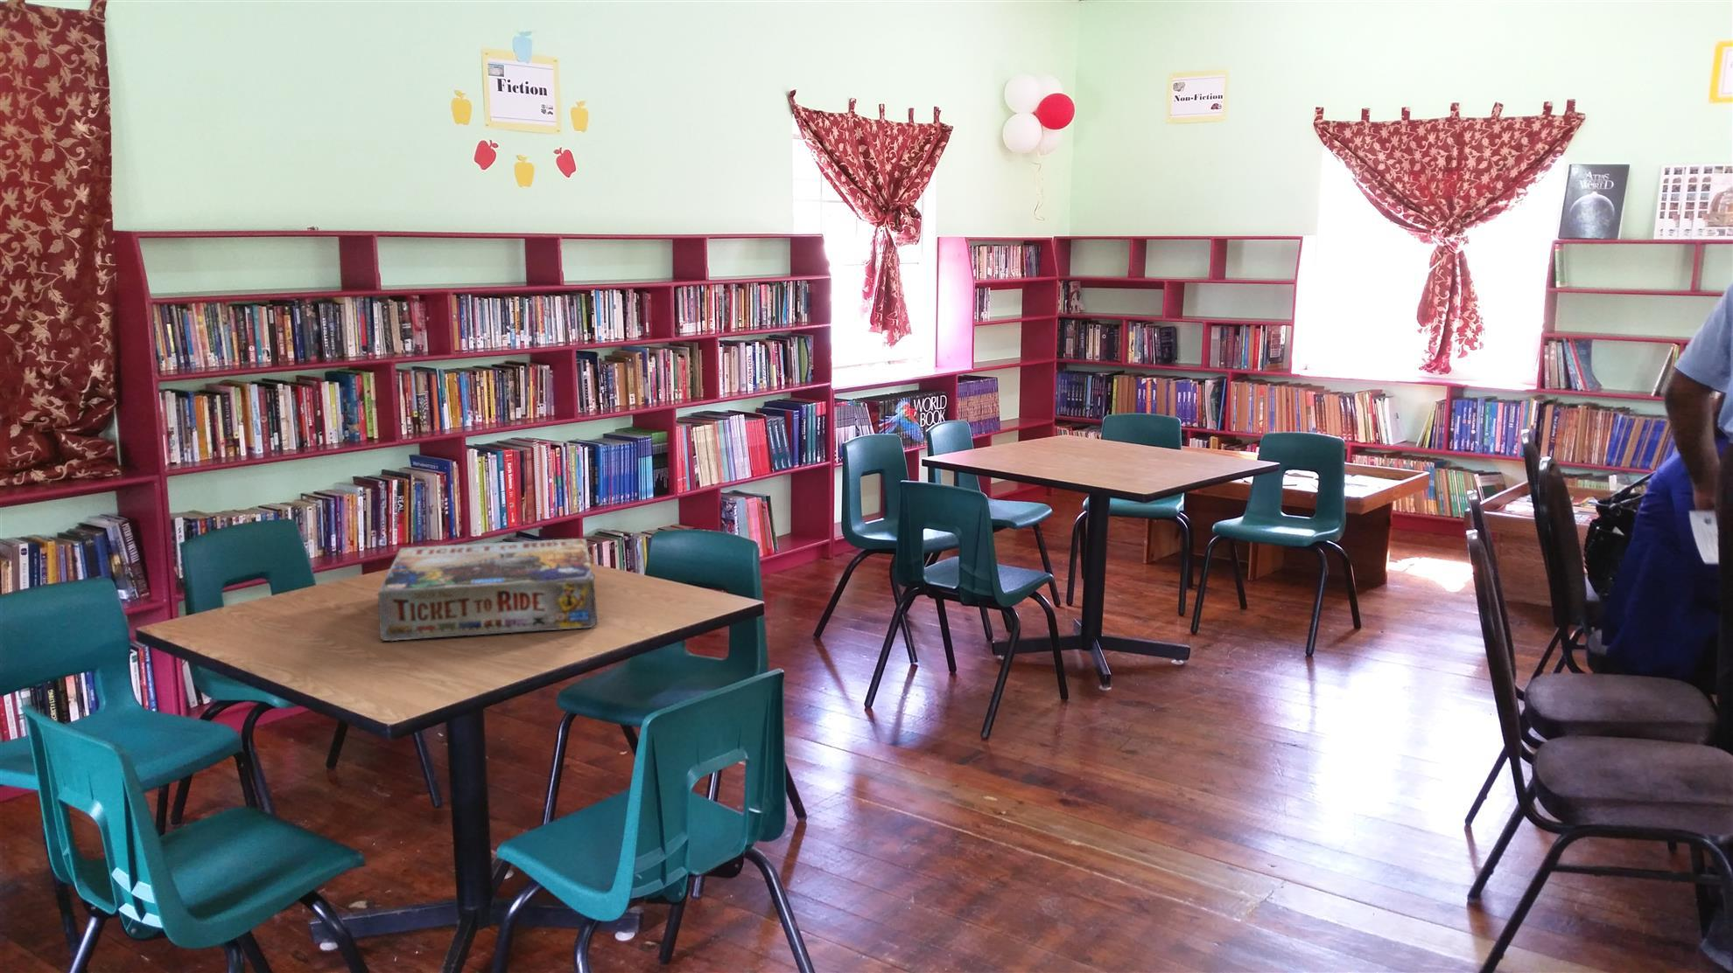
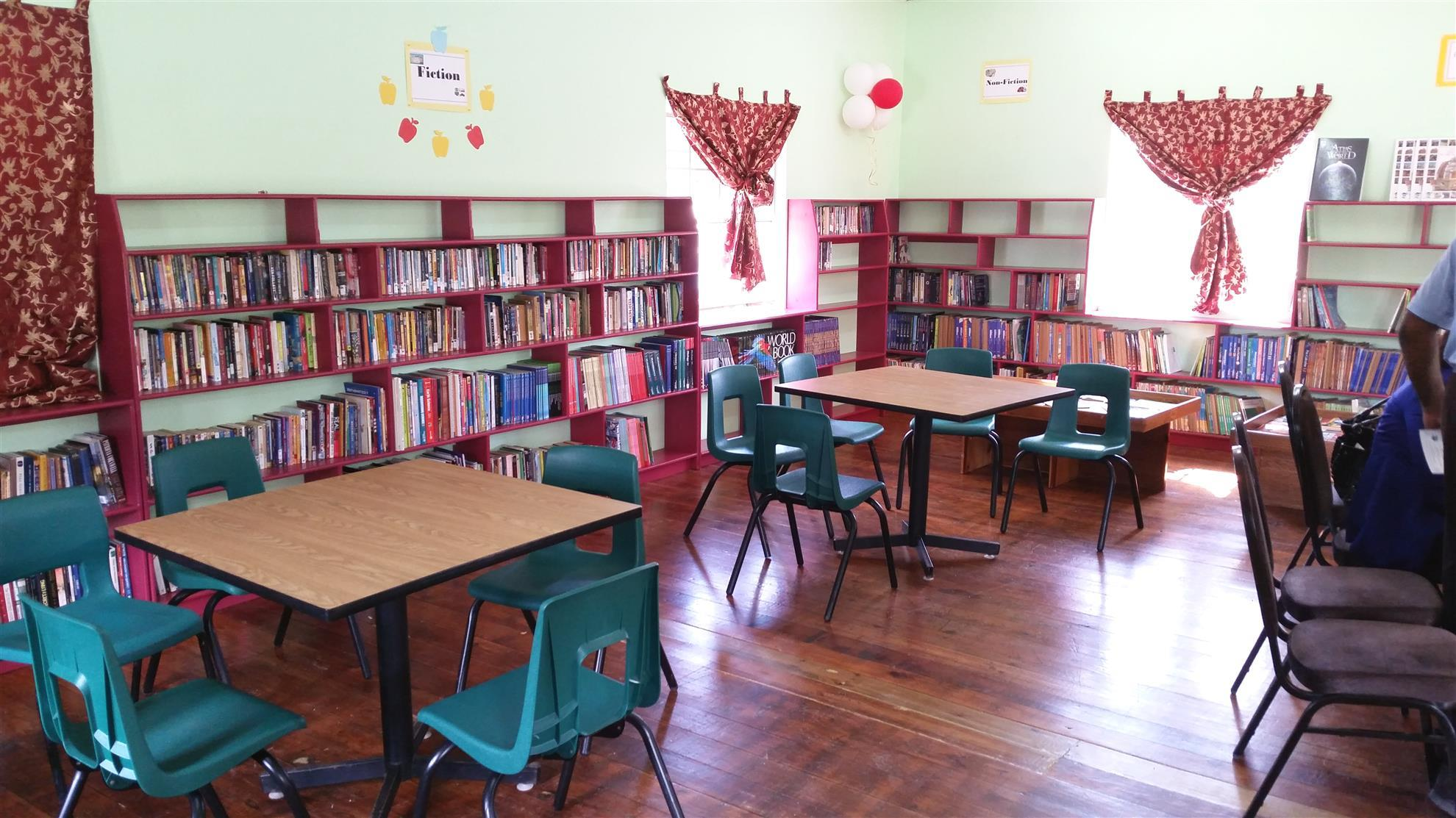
- board game [377,538,599,641]
